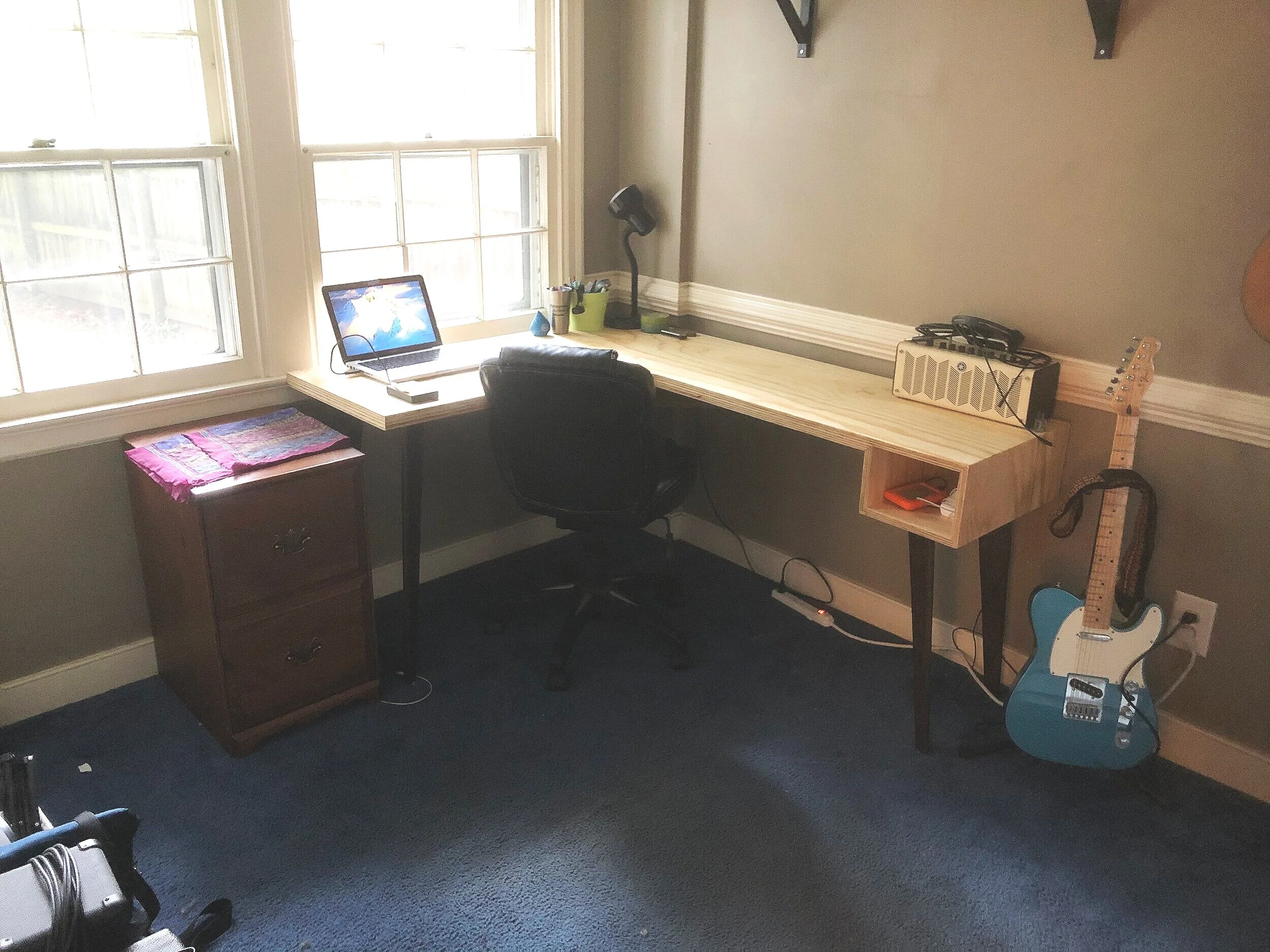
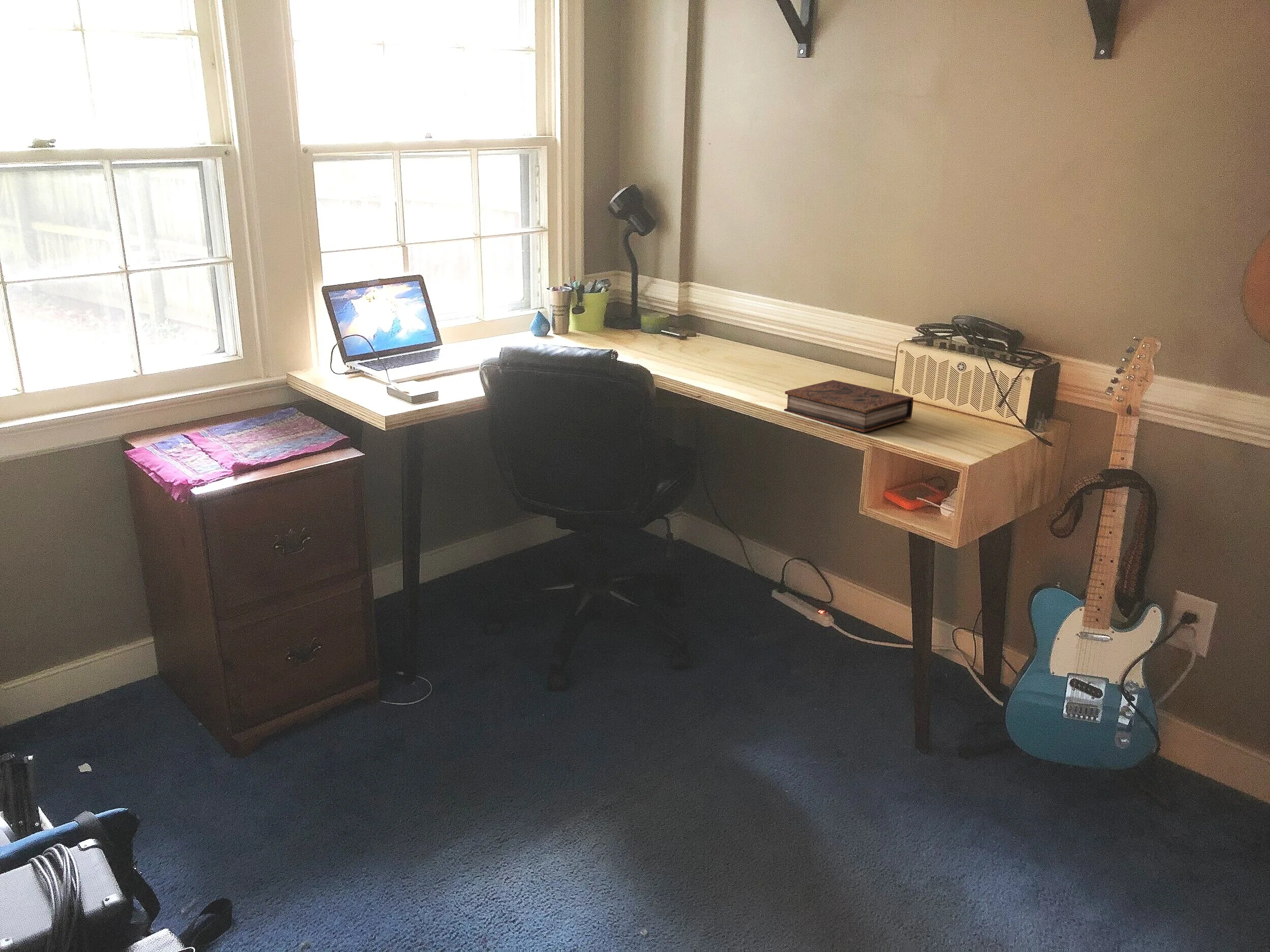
+ book [783,380,914,433]
